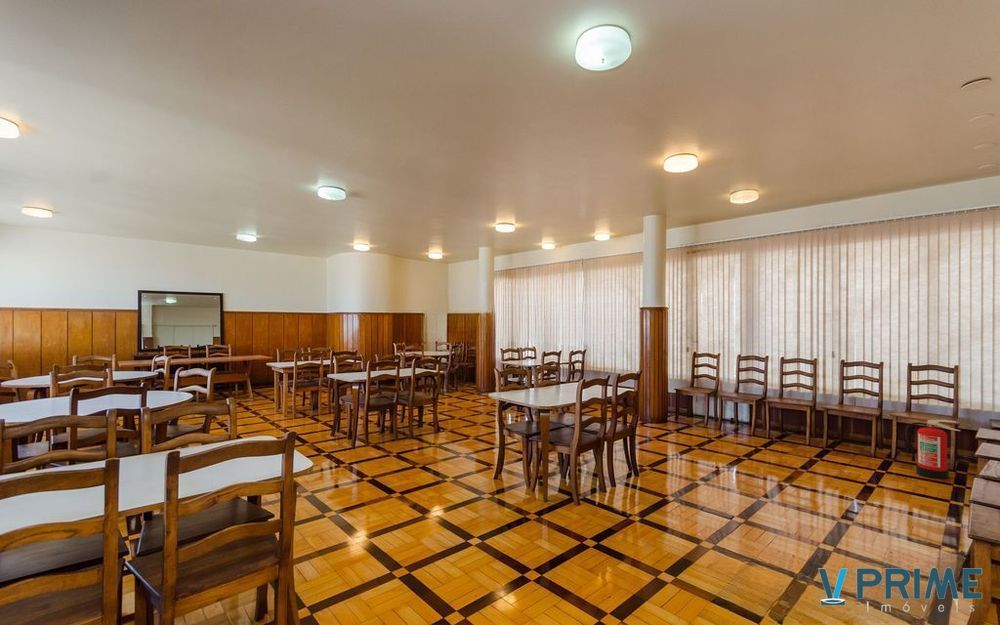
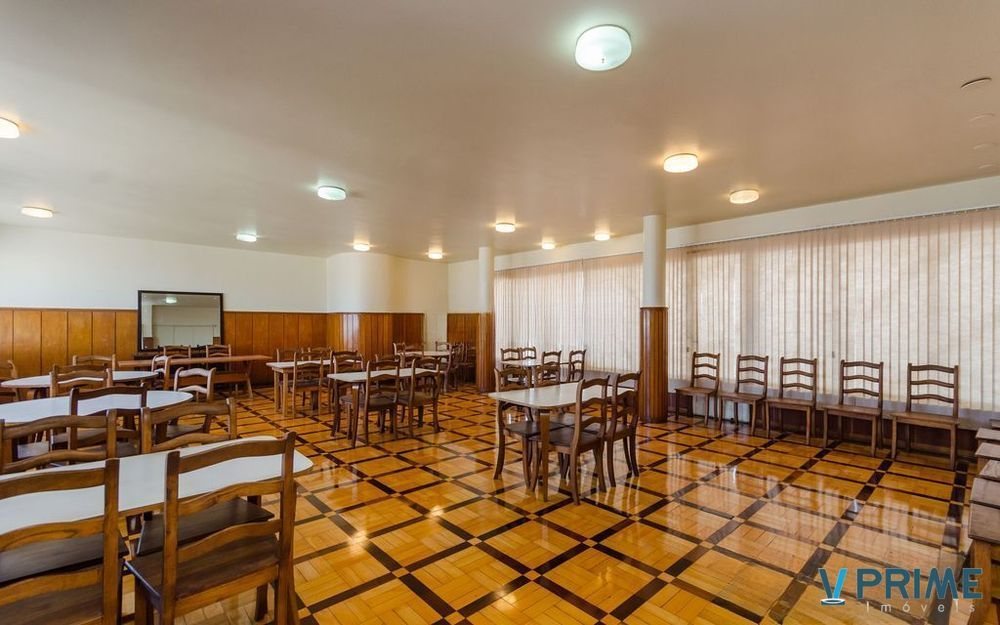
- fire extinguisher [905,419,962,480]
